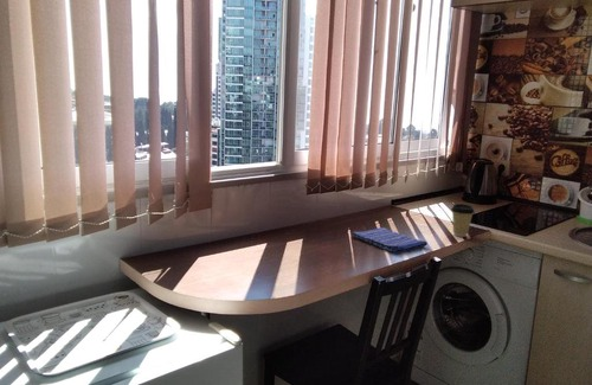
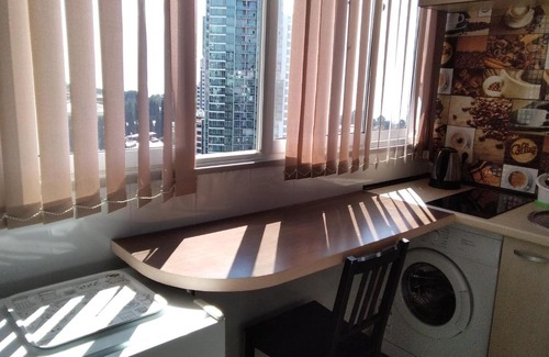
- dish towel [352,226,429,255]
- coffee cup [450,203,476,238]
